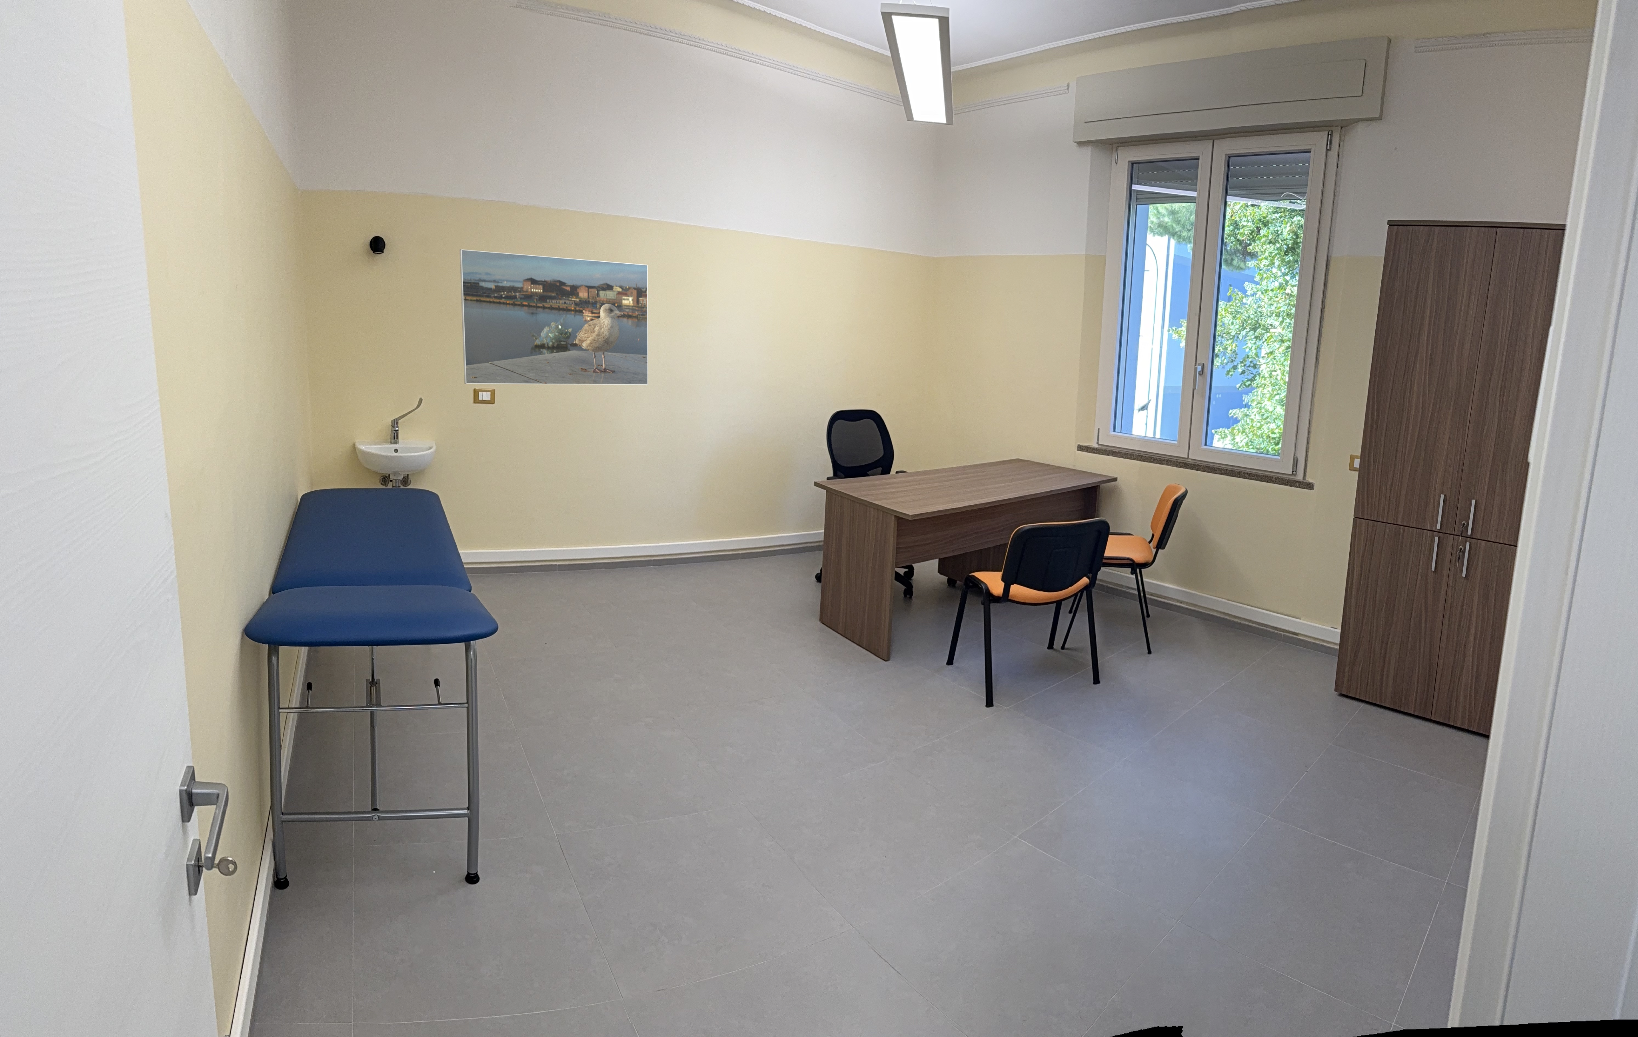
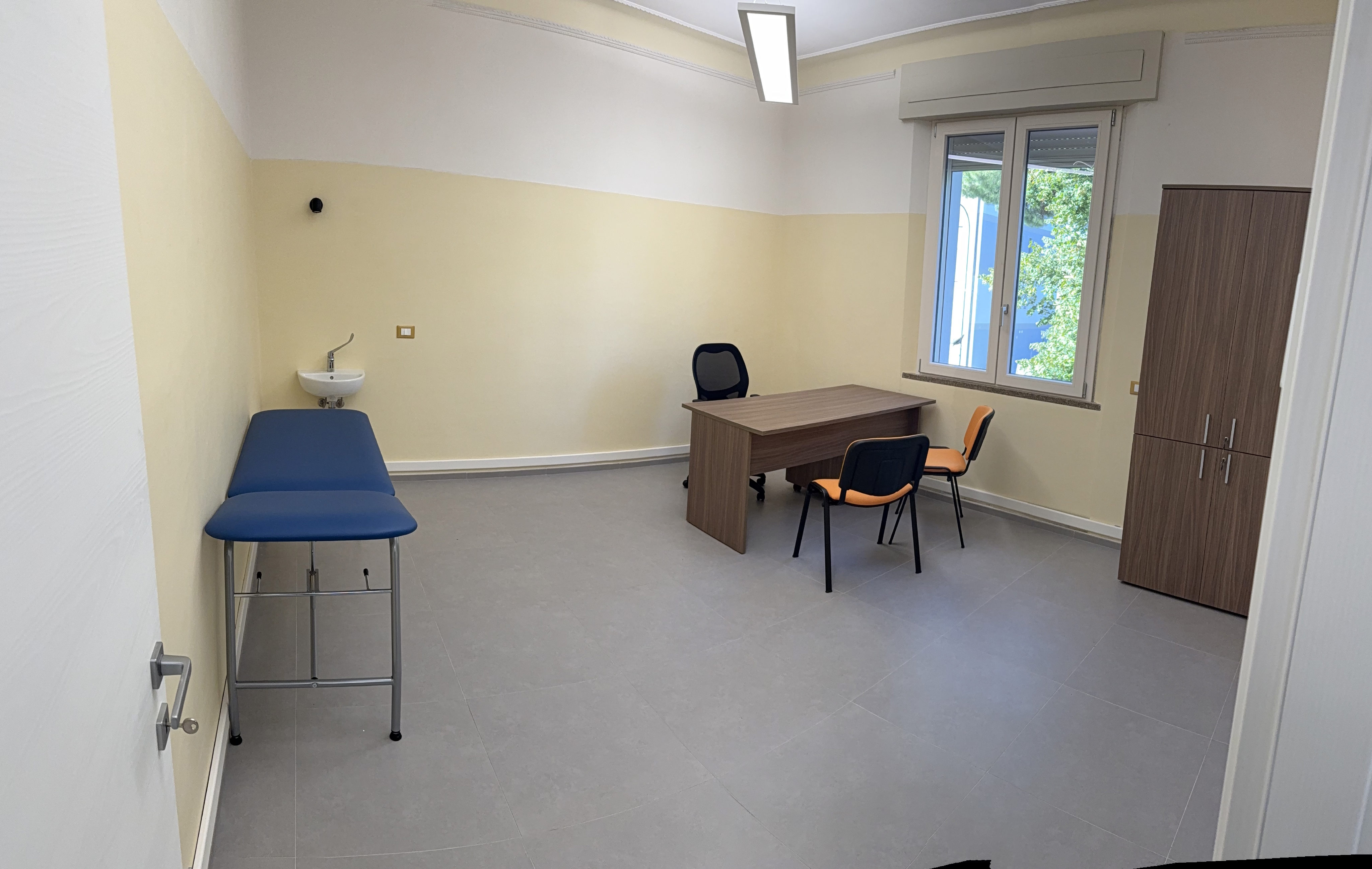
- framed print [460,249,648,385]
